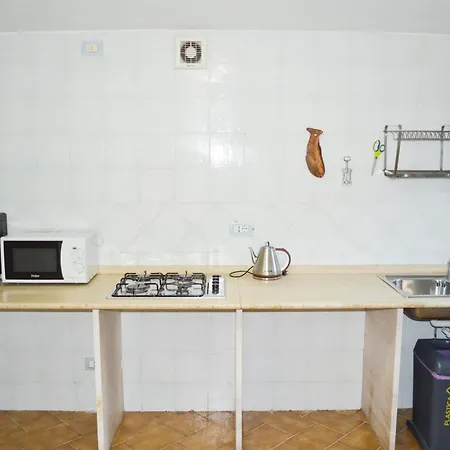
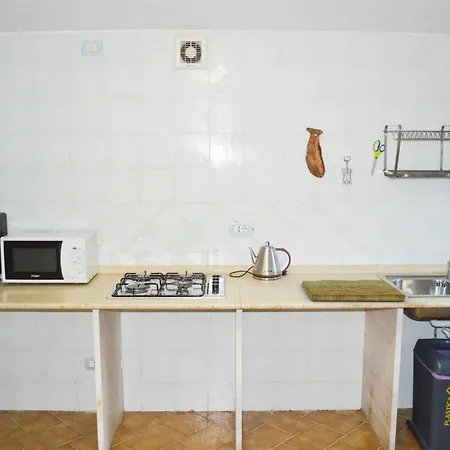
+ cutting board [301,279,406,302]
